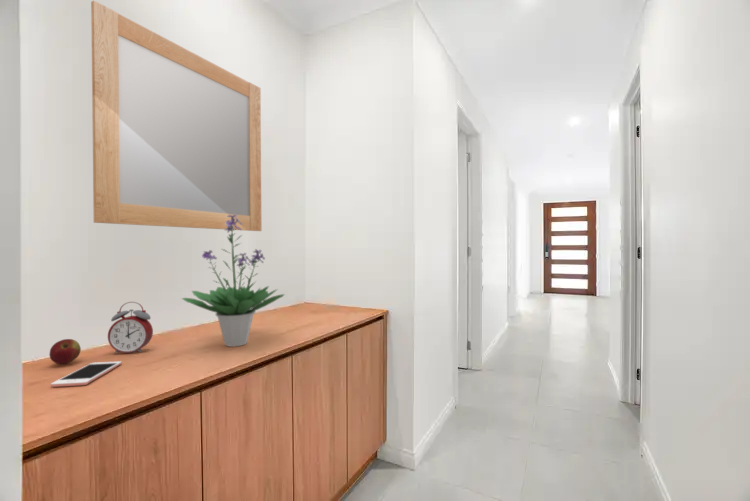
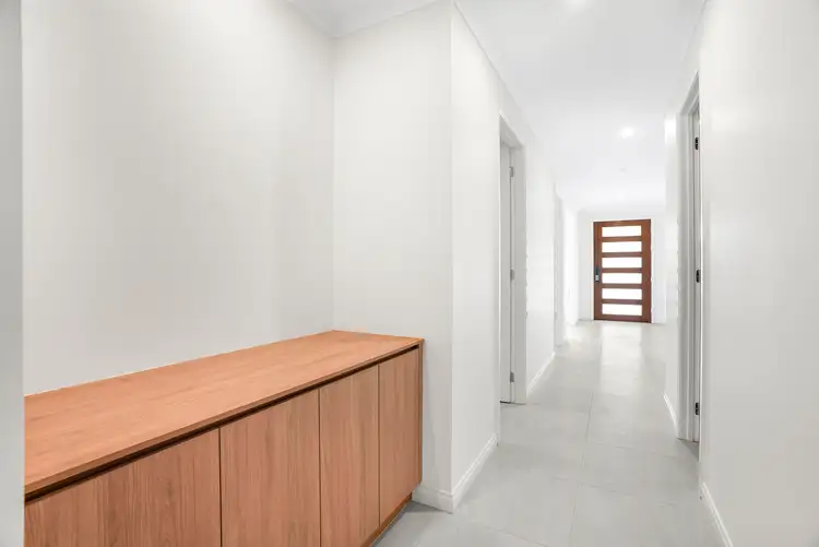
- apple [48,338,82,365]
- potted plant [180,214,286,348]
- alarm clock [107,301,154,355]
- cell phone [50,360,123,388]
- home mirror [90,0,262,232]
